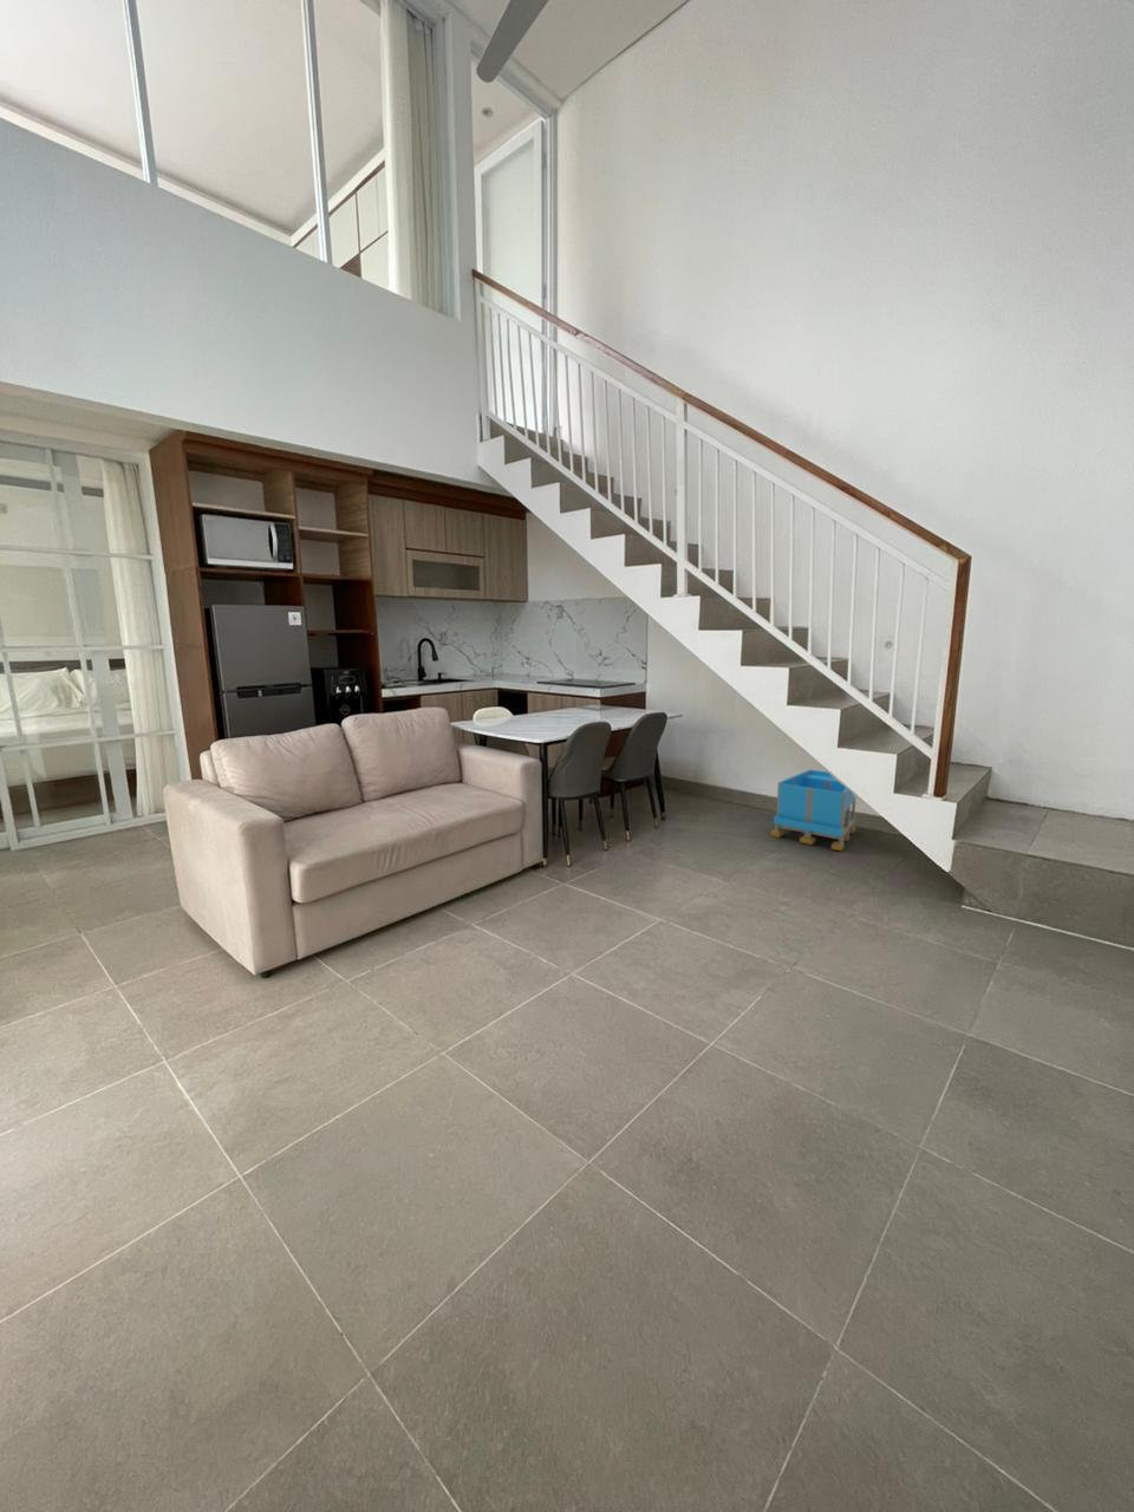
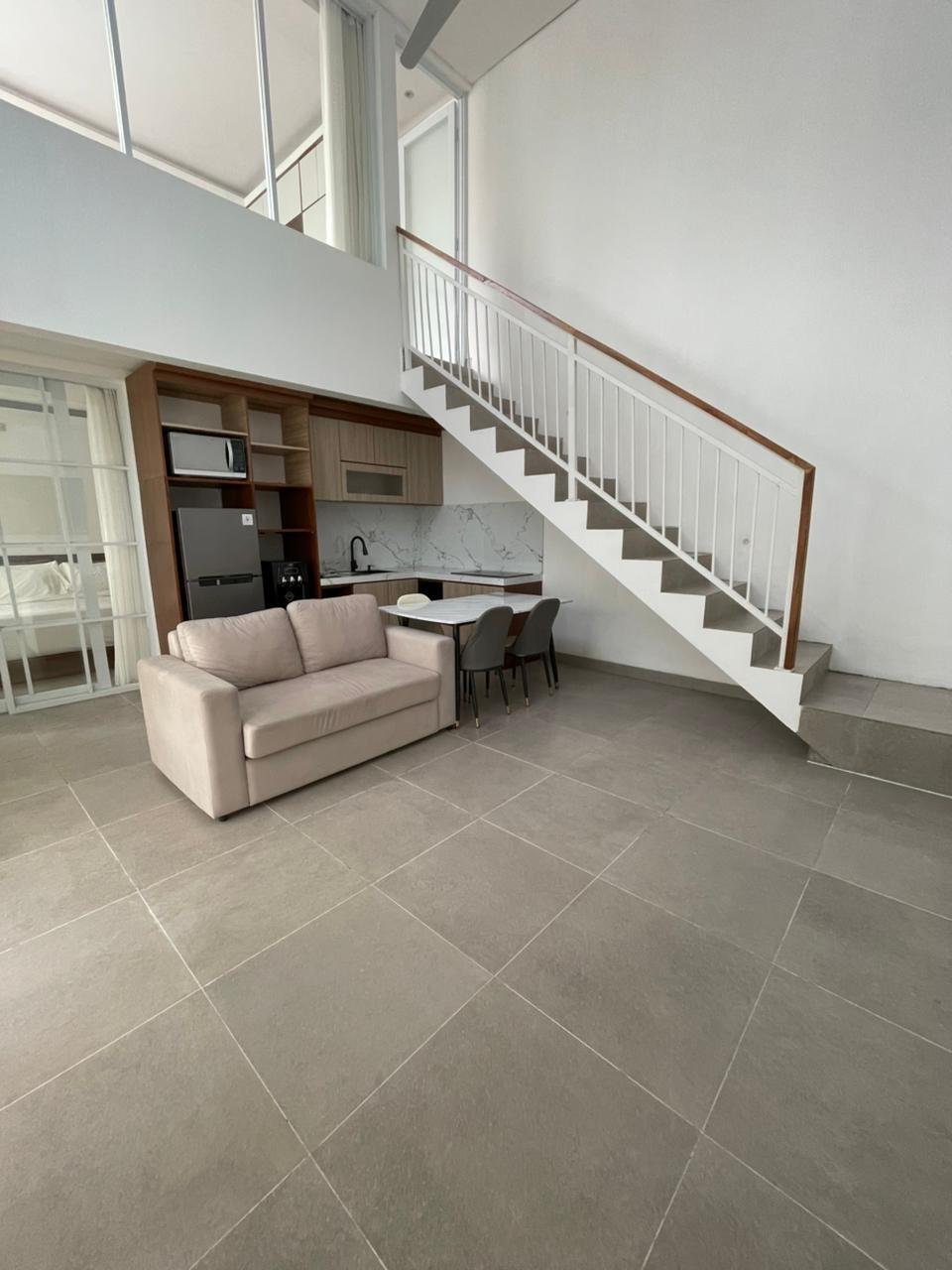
- storage bin [770,768,858,851]
